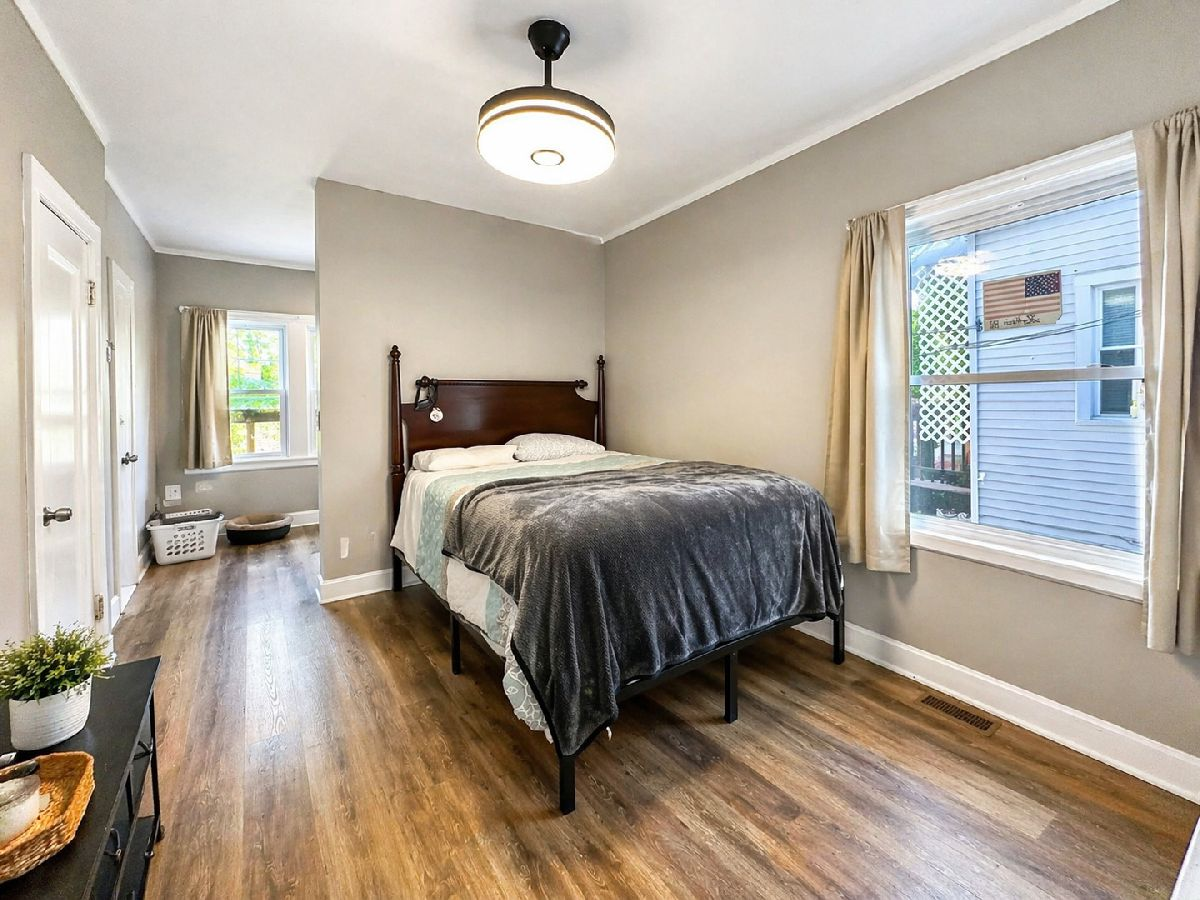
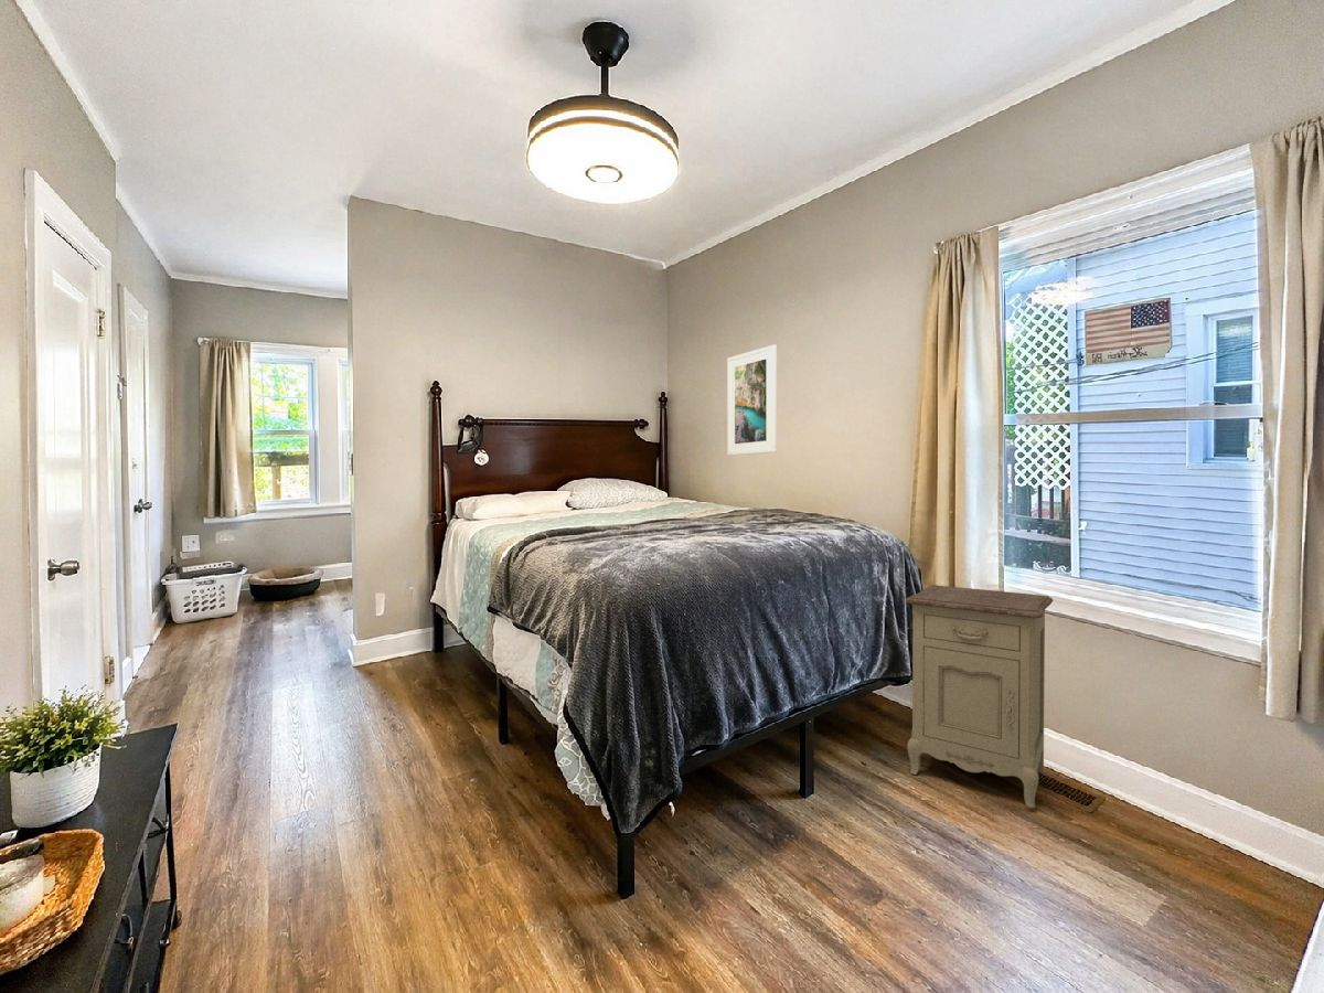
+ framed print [726,344,778,457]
+ nightstand [905,584,1054,809]
